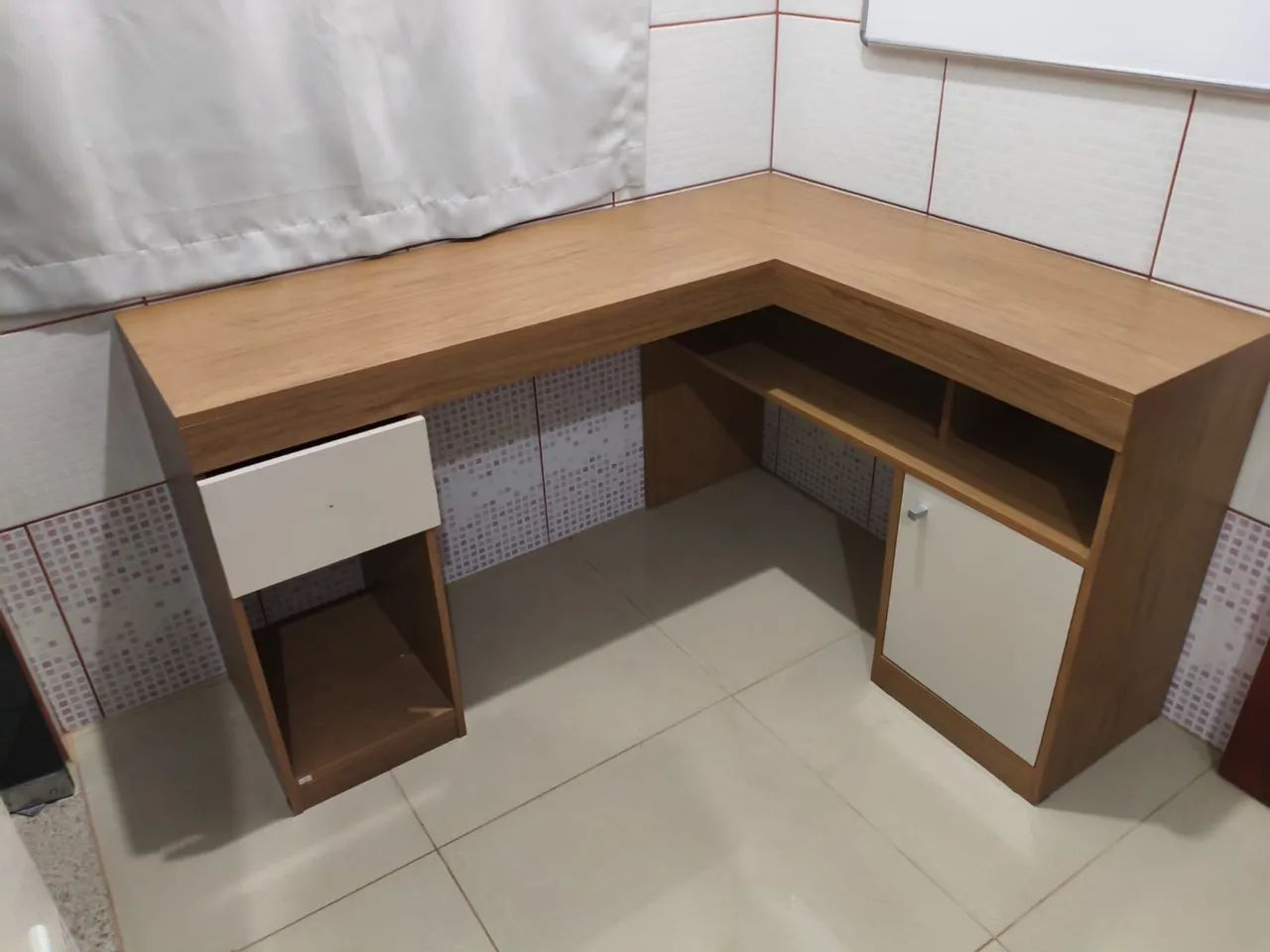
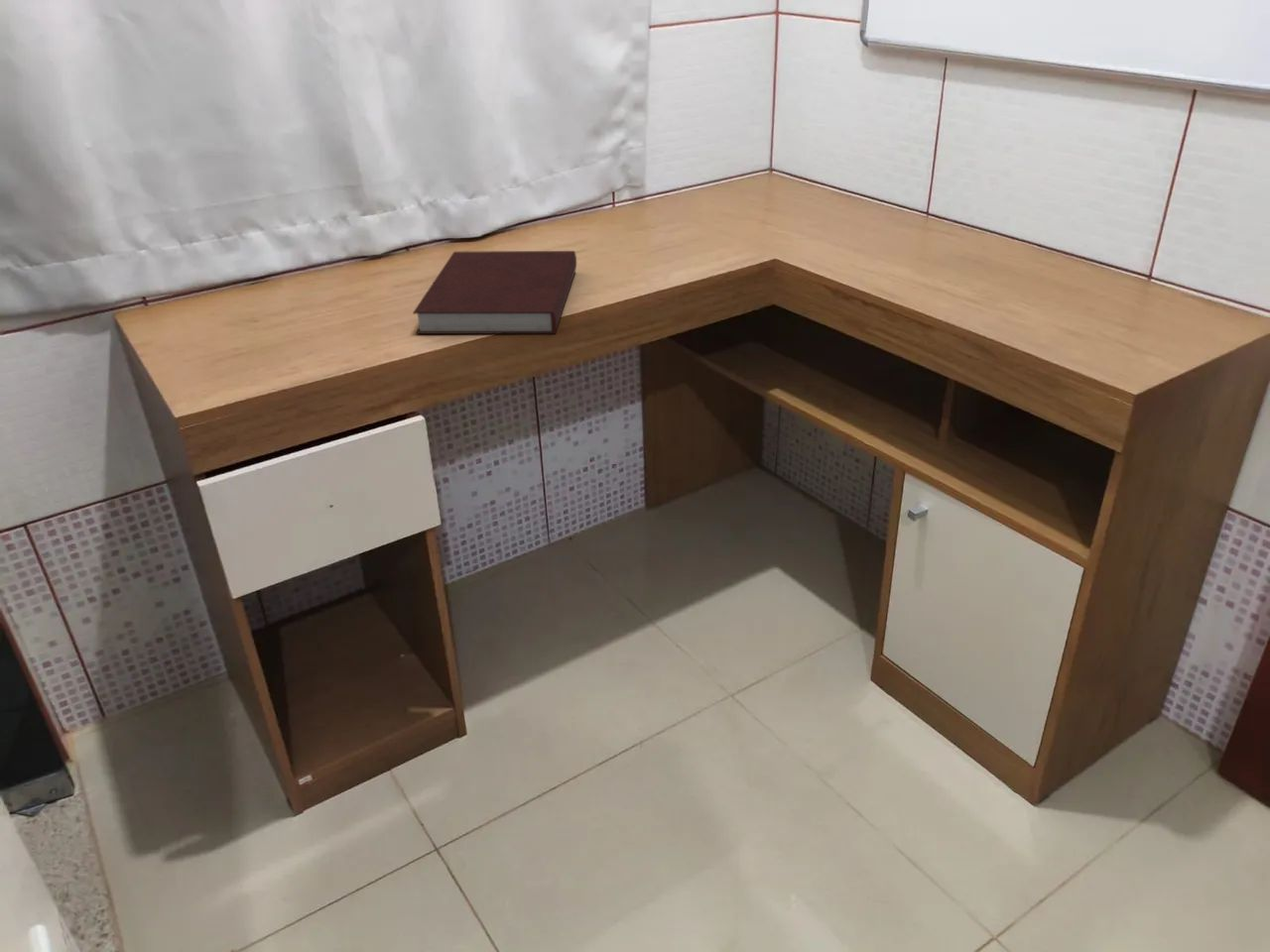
+ notebook [412,250,577,335]
